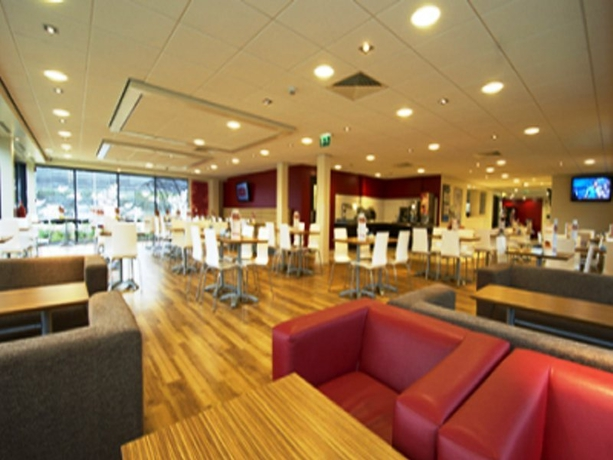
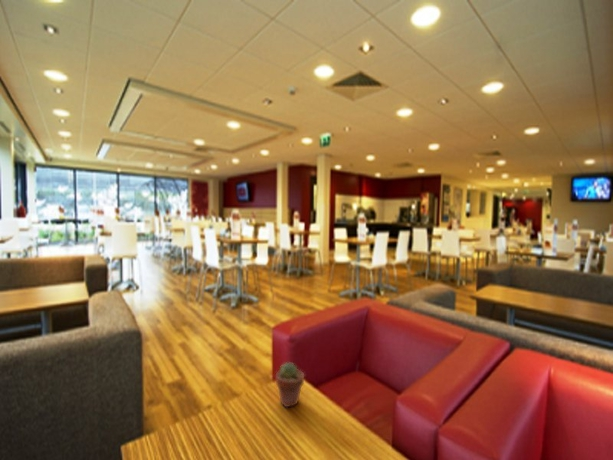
+ potted succulent [275,362,305,408]
